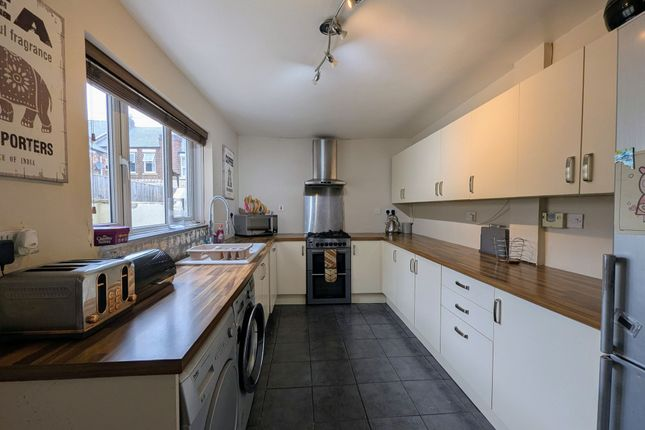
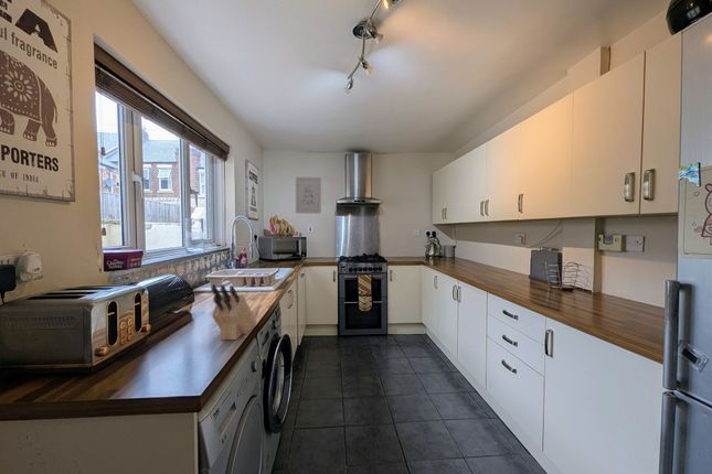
+ wall art [295,176,322,215]
+ knife block [210,283,257,341]
